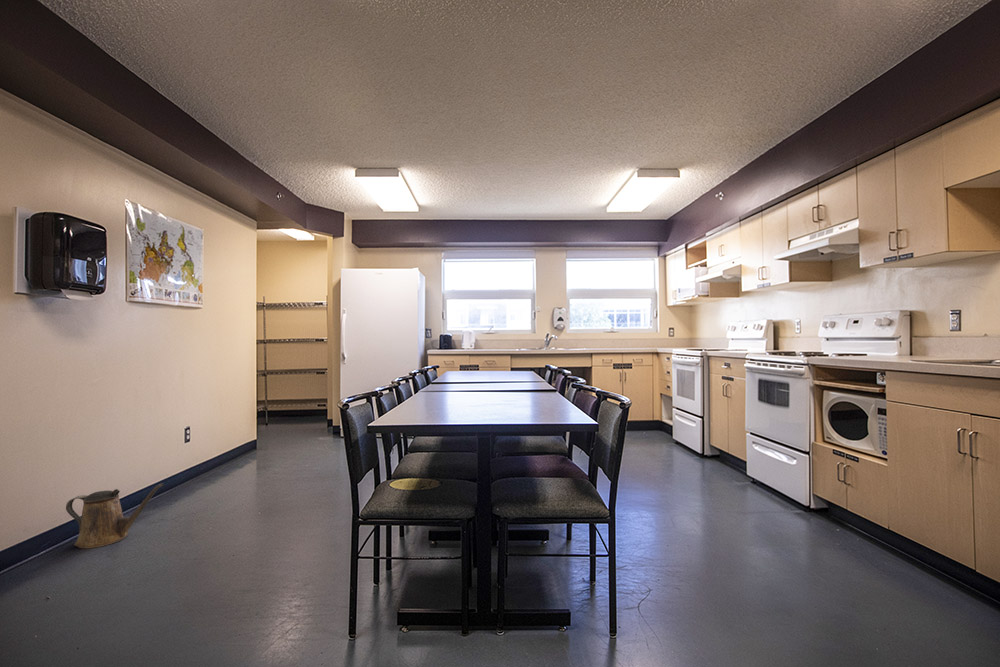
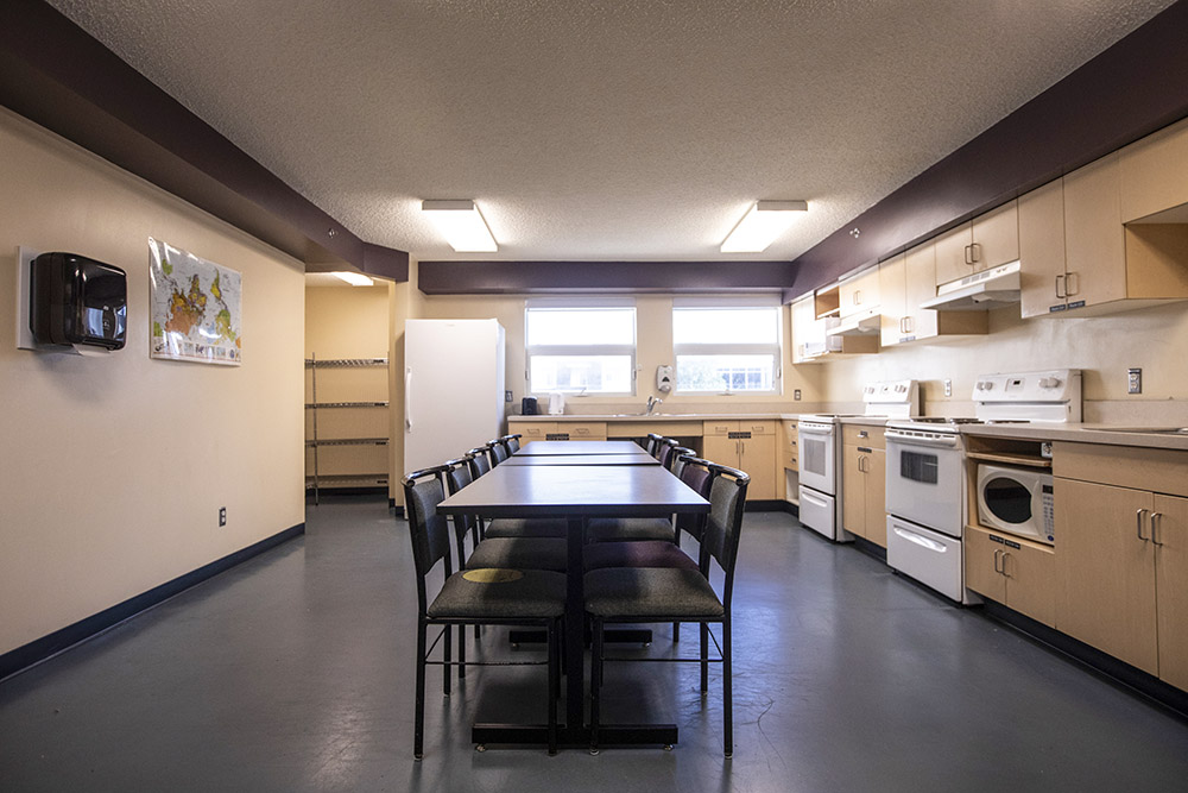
- watering can [65,482,165,549]
